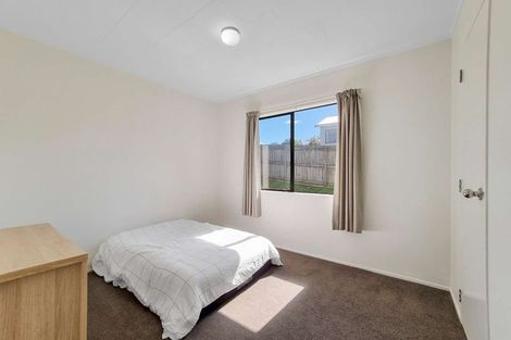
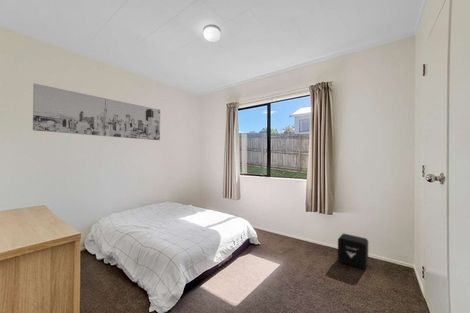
+ wall art [32,82,161,141]
+ air purifier [337,233,369,270]
